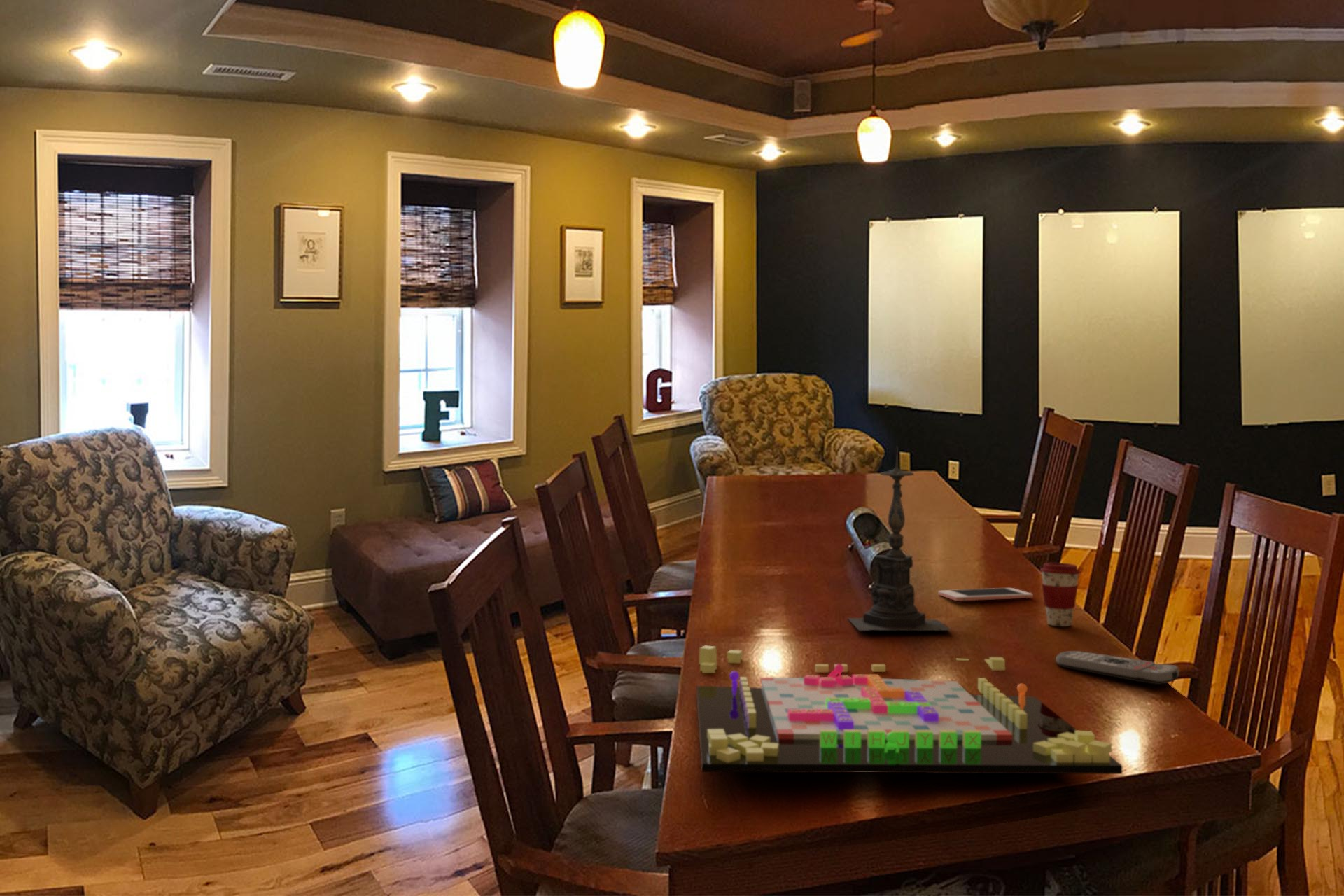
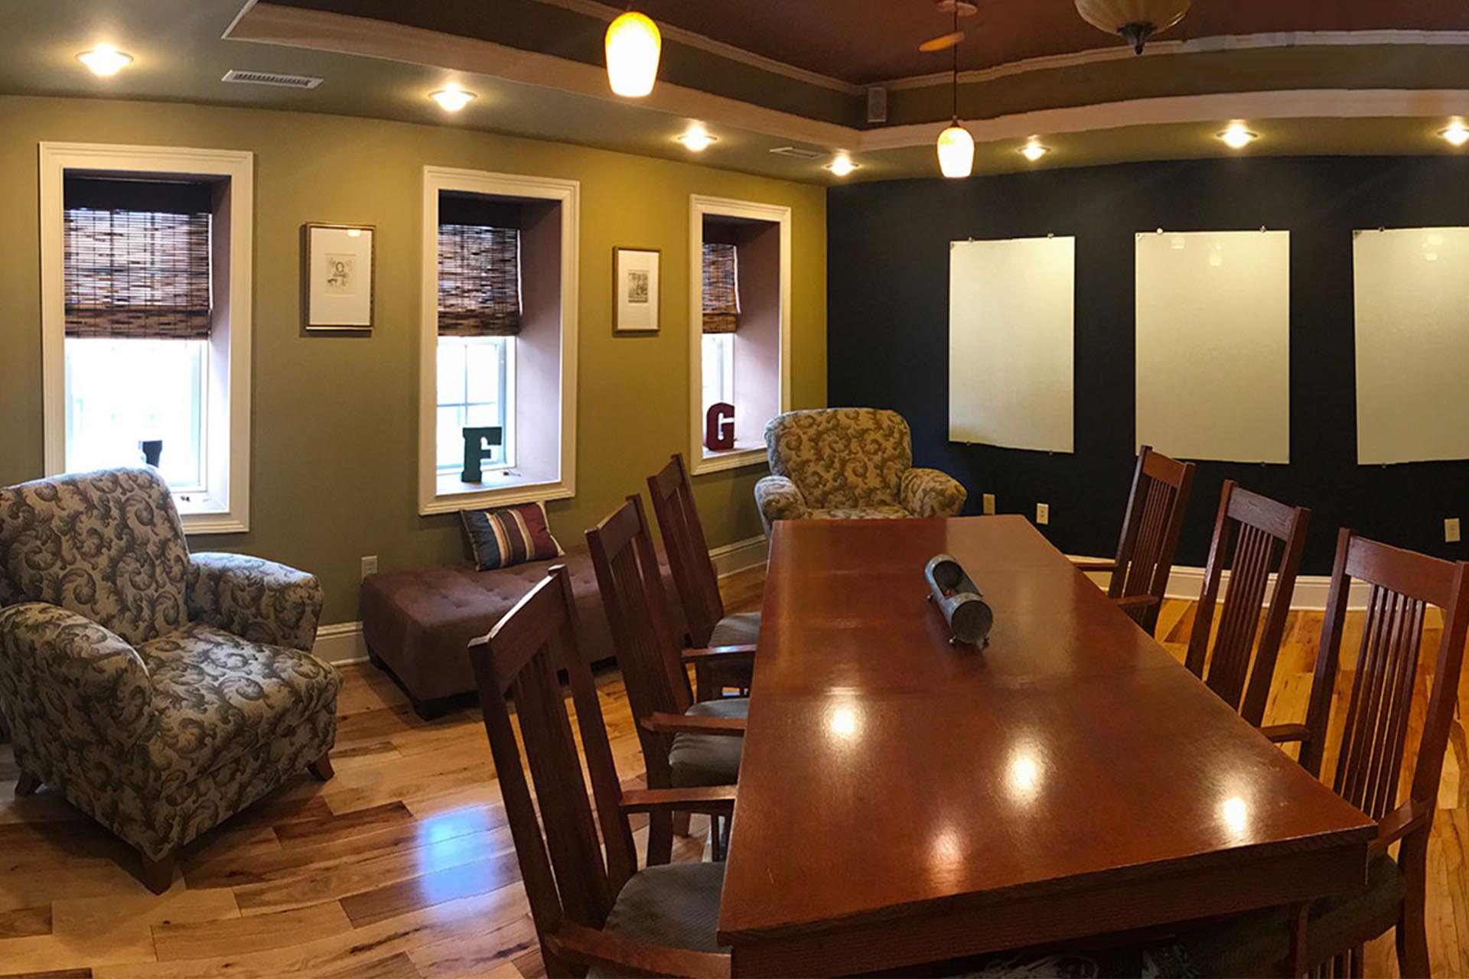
- remote control [1055,650,1180,685]
- gameboard [696,645,1123,775]
- cell phone [937,587,1034,602]
- coffee cup [1040,562,1081,627]
- candle holder [847,446,953,631]
